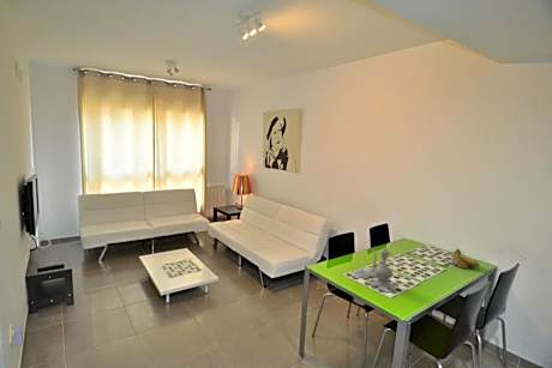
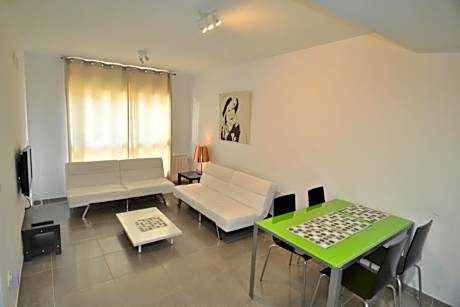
- teapot [349,246,397,294]
- fruit [451,247,481,270]
